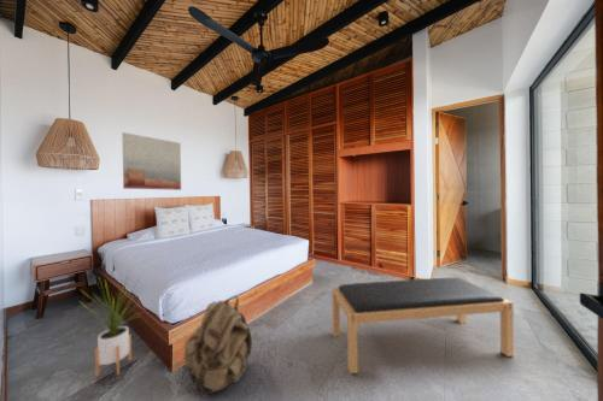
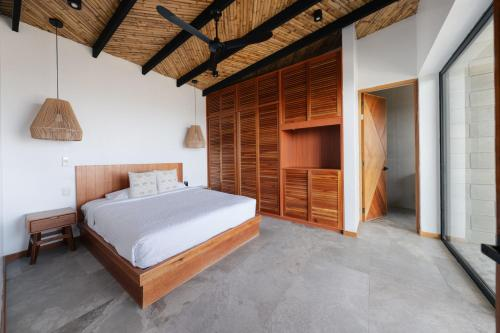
- bench [330,277,515,375]
- house plant [78,271,144,378]
- backpack [183,295,253,399]
- wall art [121,131,182,191]
